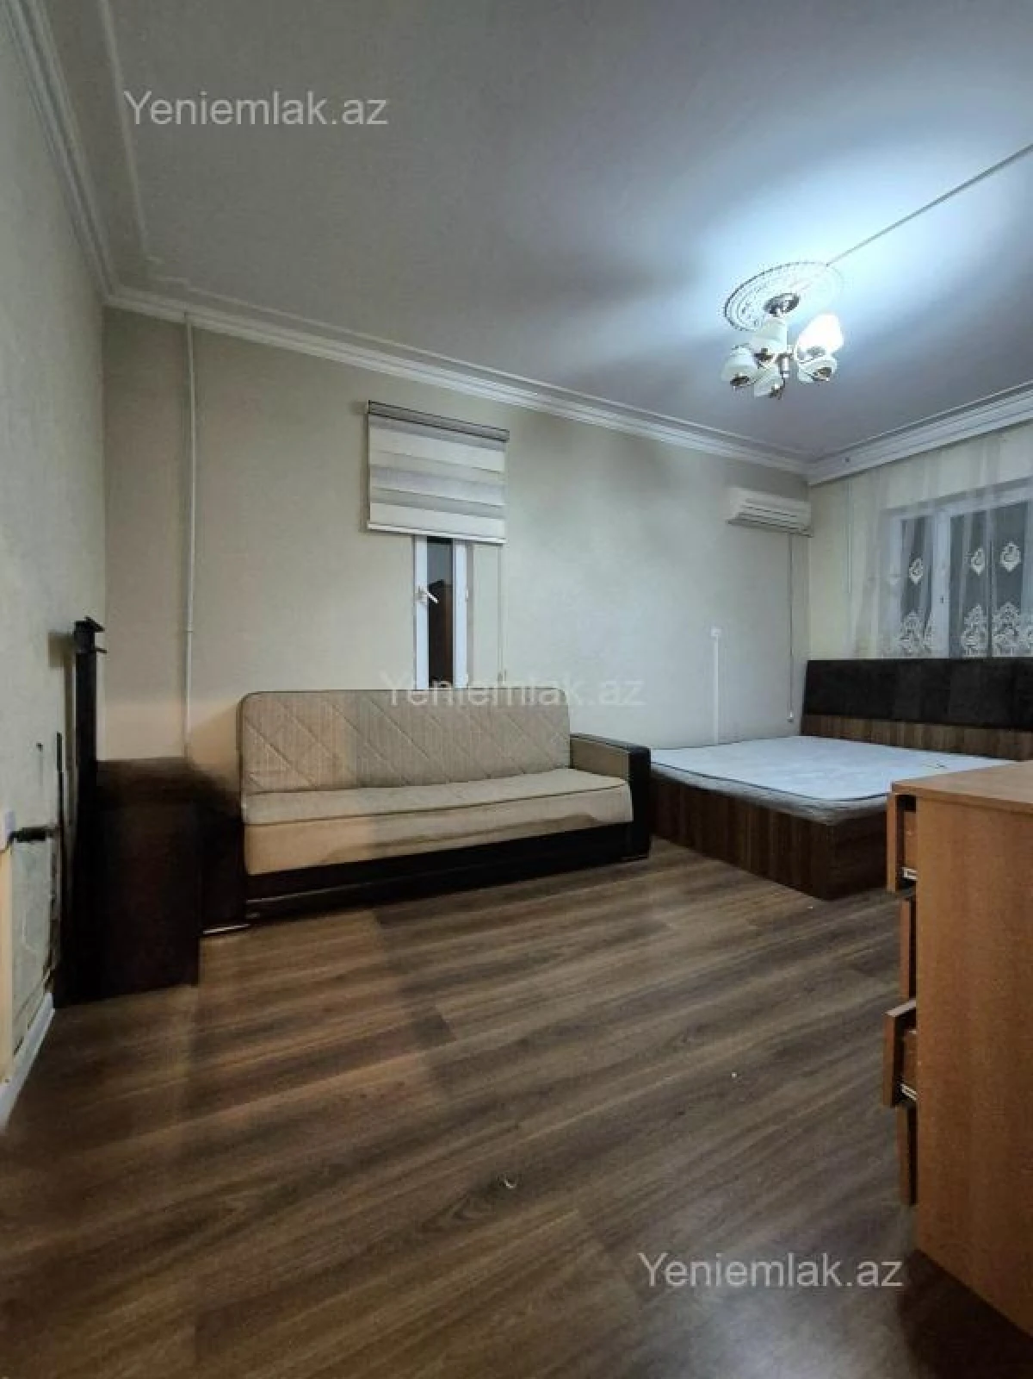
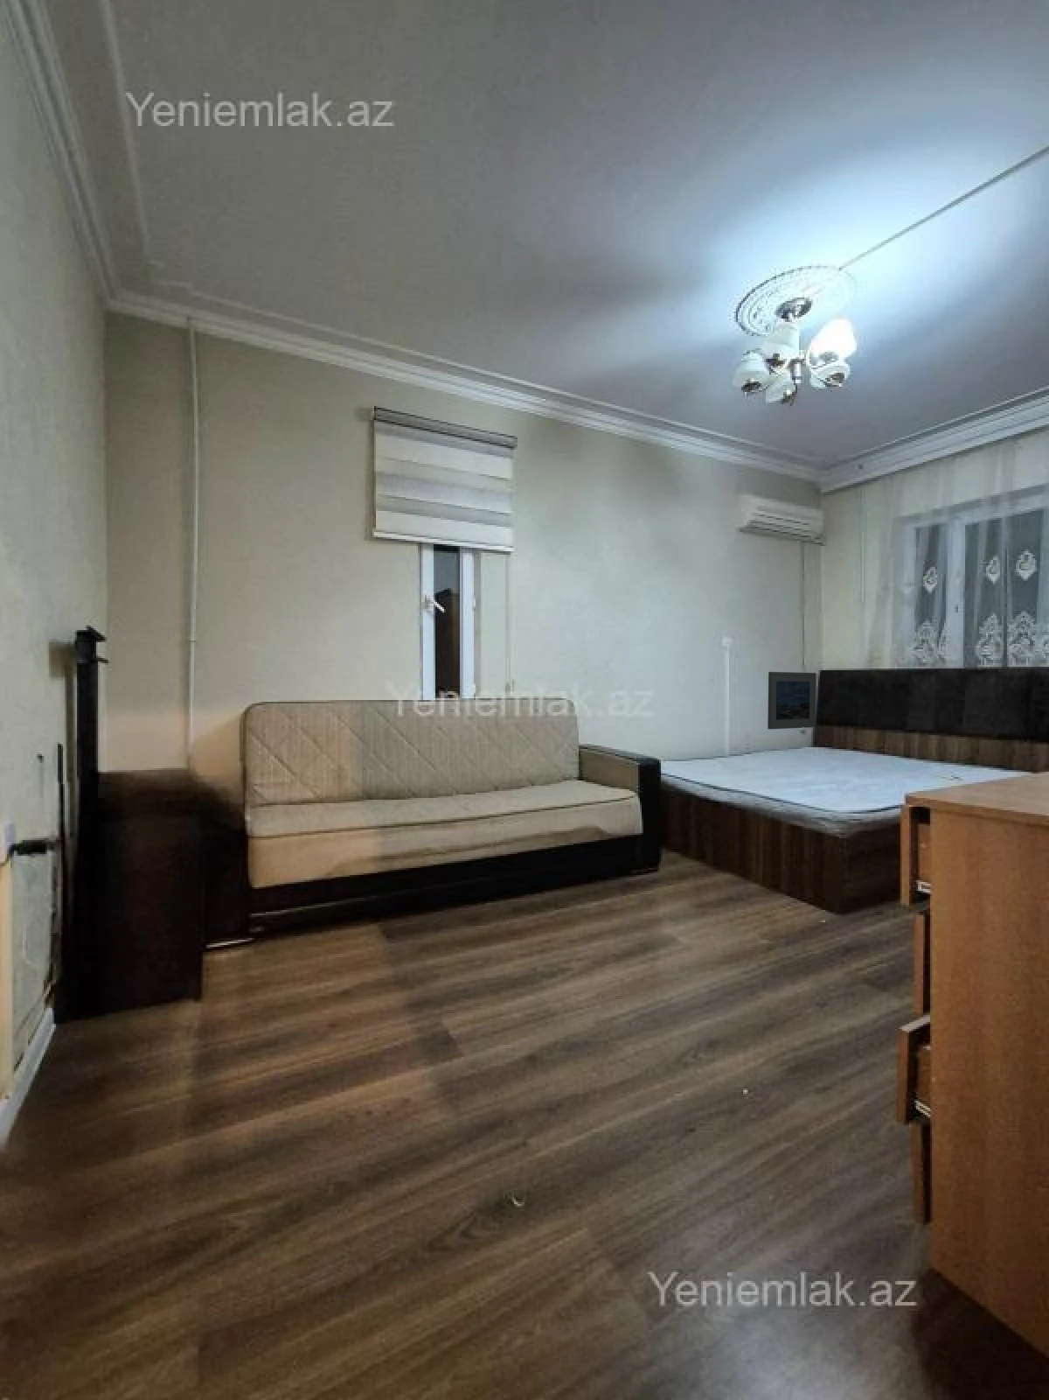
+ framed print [767,671,818,730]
